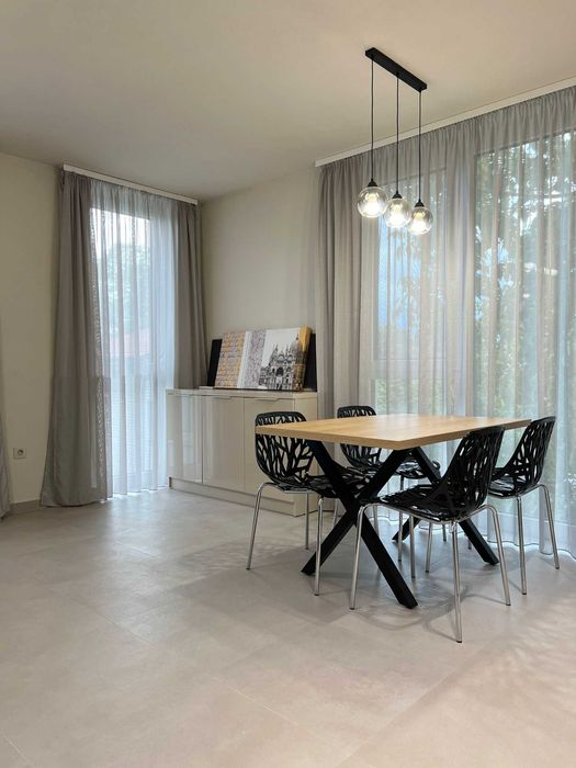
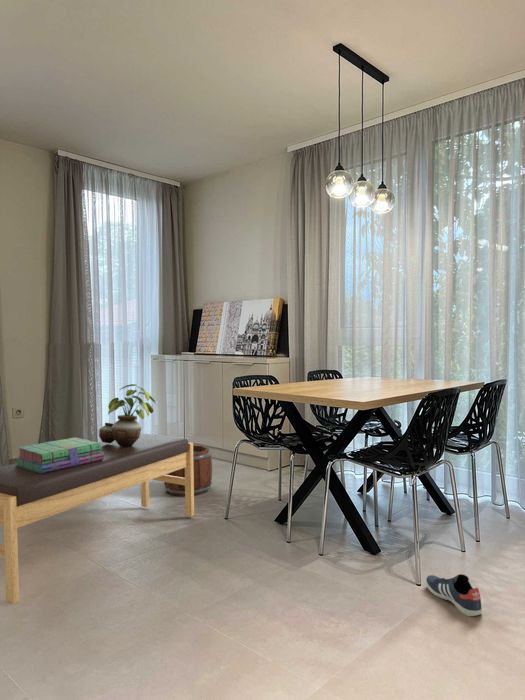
+ stack of books [15,436,104,473]
+ sneaker [425,573,483,617]
+ bucket [163,444,213,497]
+ bench [0,433,195,605]
+ potted plant [98,383,157,446]
